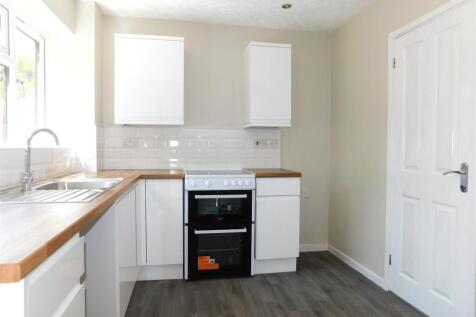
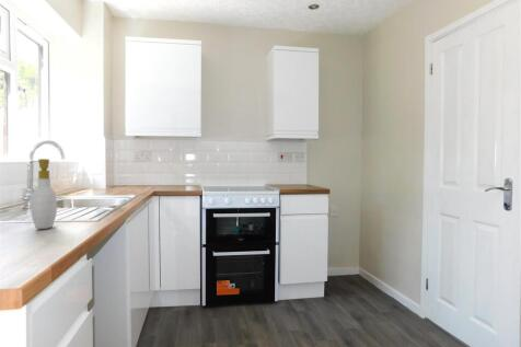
+ soap bottle [27,158,58,230]
